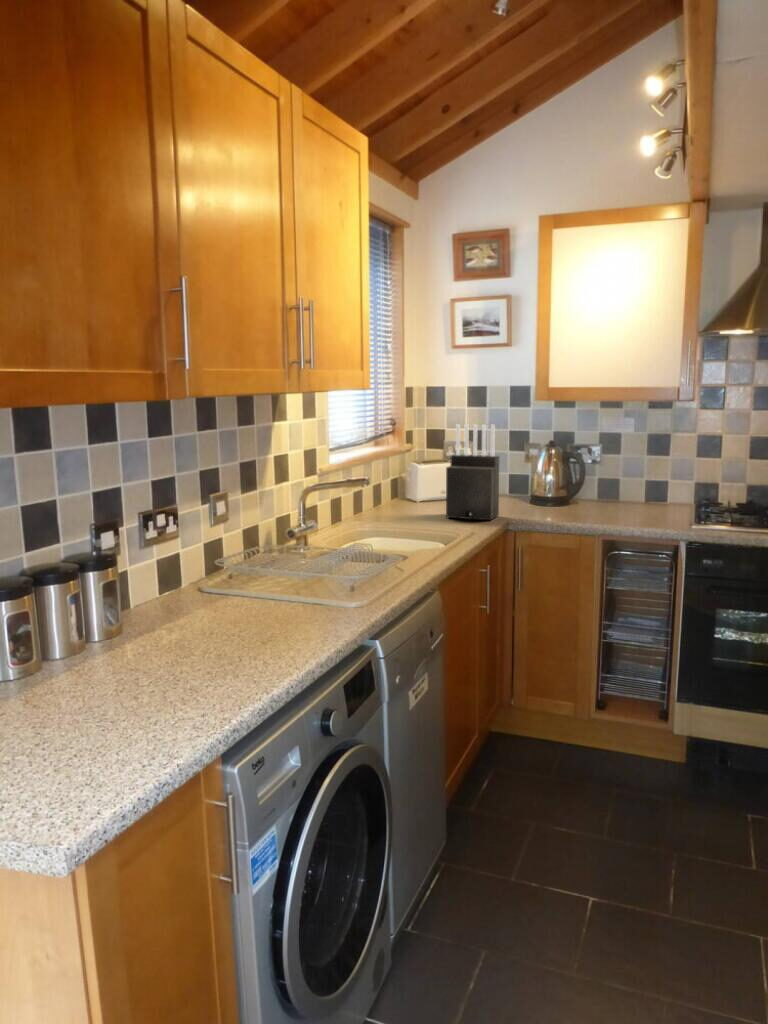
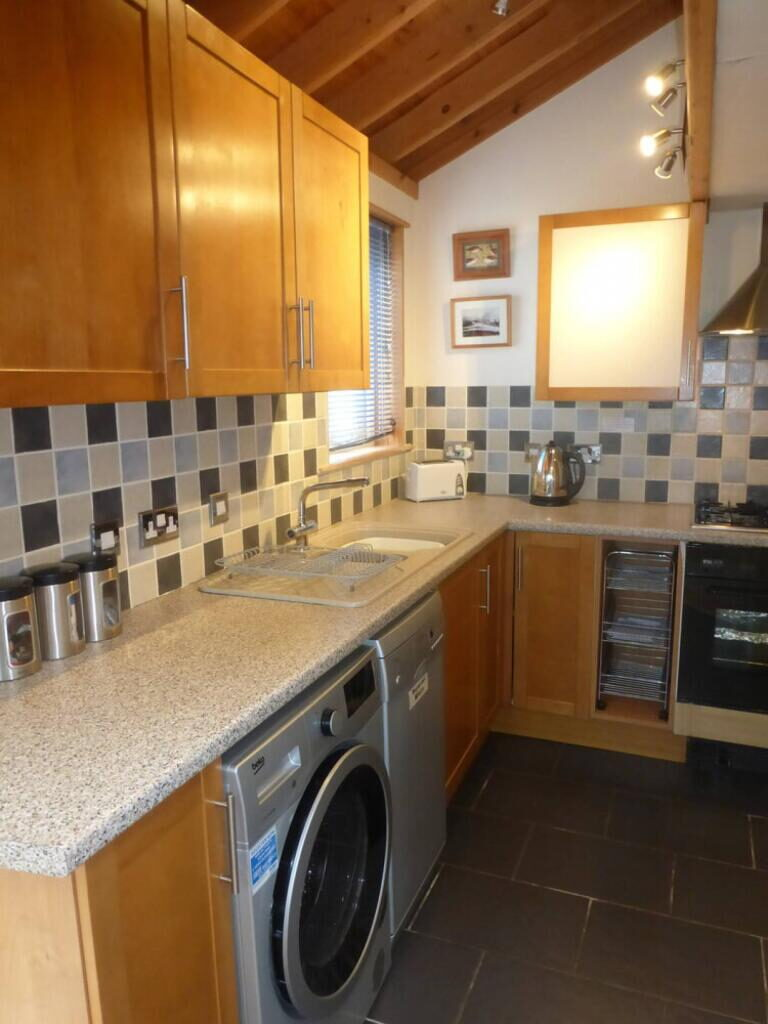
- knife block [445,423,500,521]
